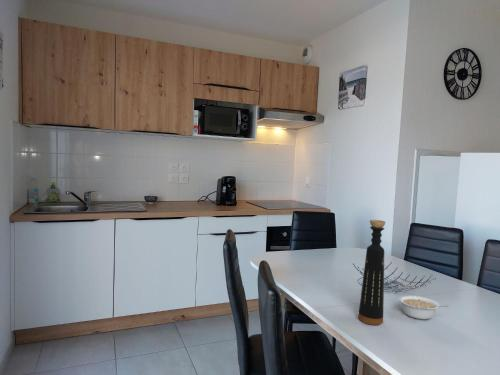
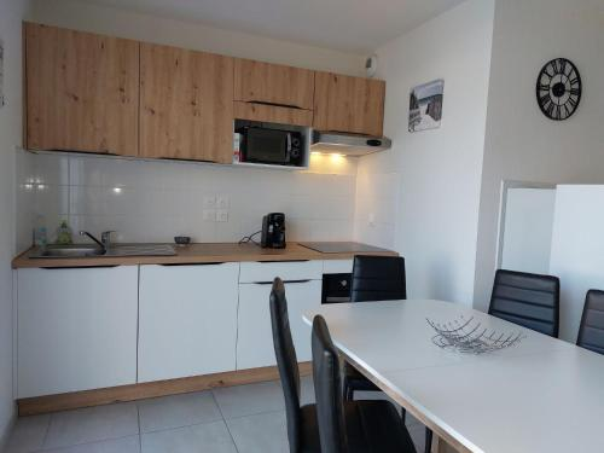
- bottle [357,219,386,326]
- legume [398,295,448,320]
